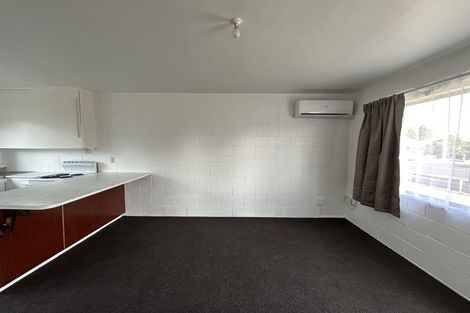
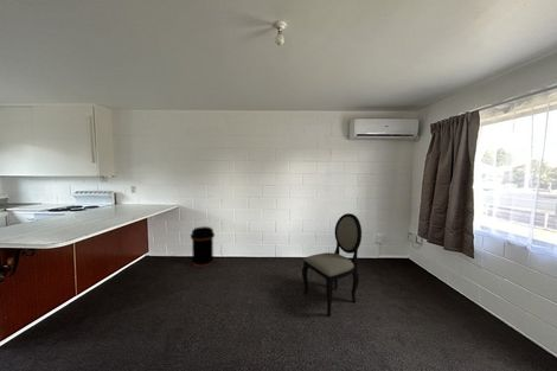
+ trash can [190,225,216,268]
+ dining chair [301,212,363,318]
